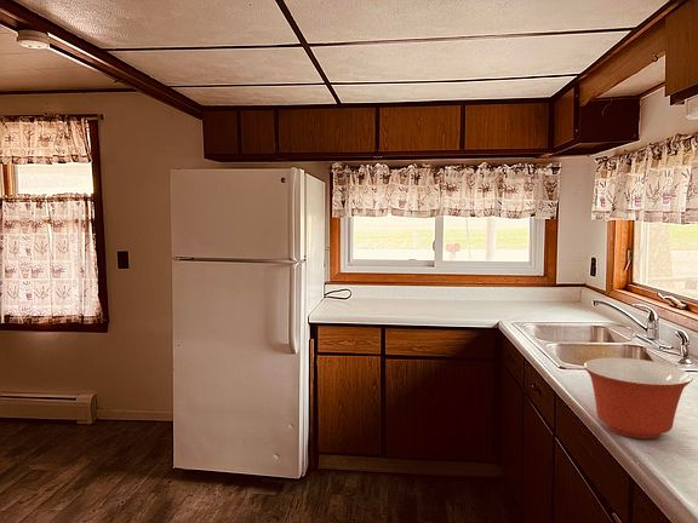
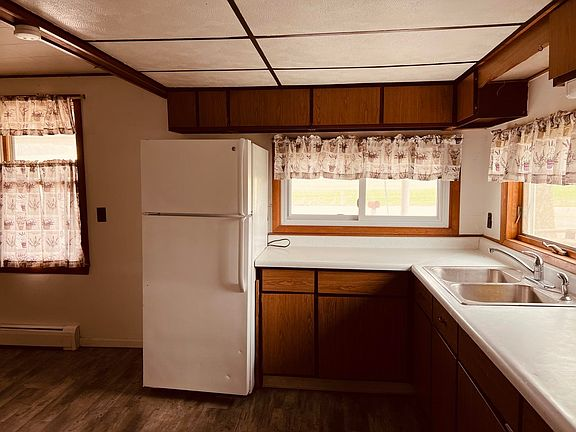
- mixing bowl [582,356,694,439]
